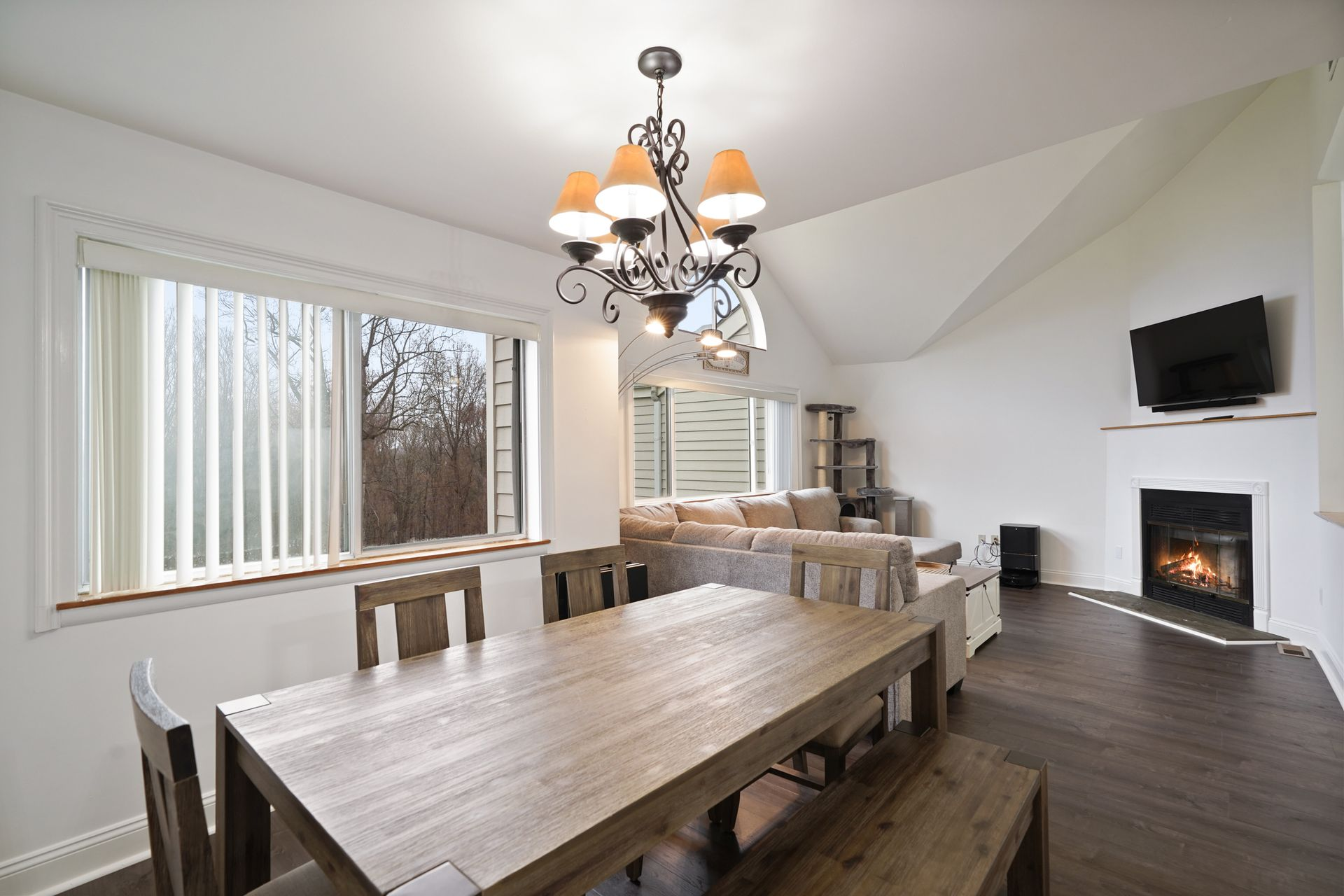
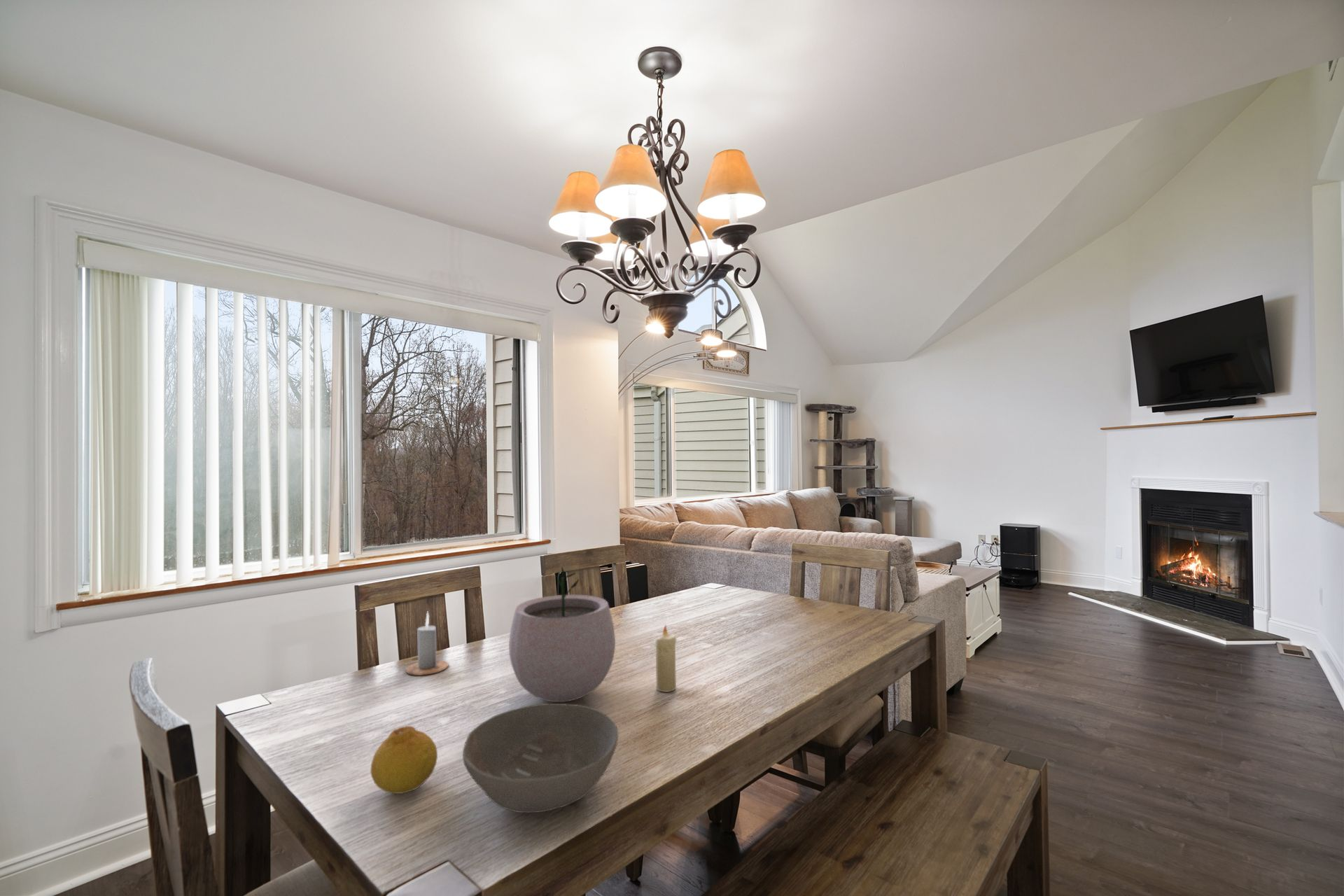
+ bowl [462,703,619,813]
+ candle [405,611,449,676]
+ fruit [370,725,438,794]
+ candle [655,624,677,692]
+ plant pot [508,566,616,703]
